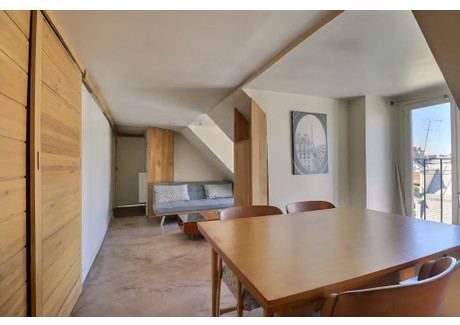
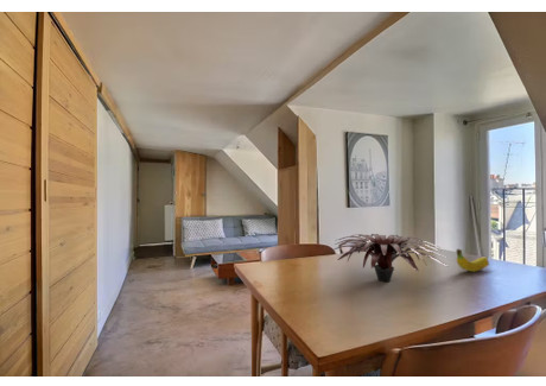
+ fruit [456,248,490,272]
+ plant [328,233,449,283]
